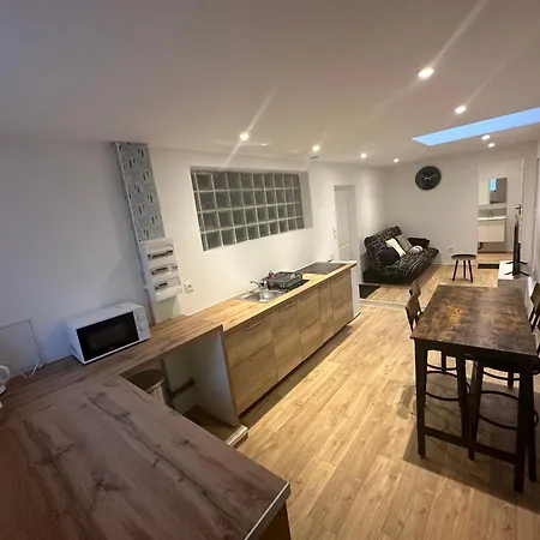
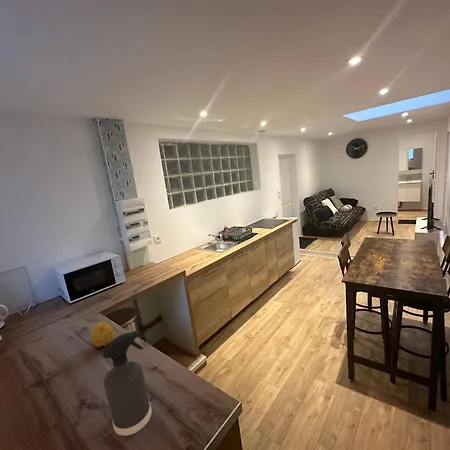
+ fruit [89,320,116,349]
+ spray bottle [101,330,153,437]
